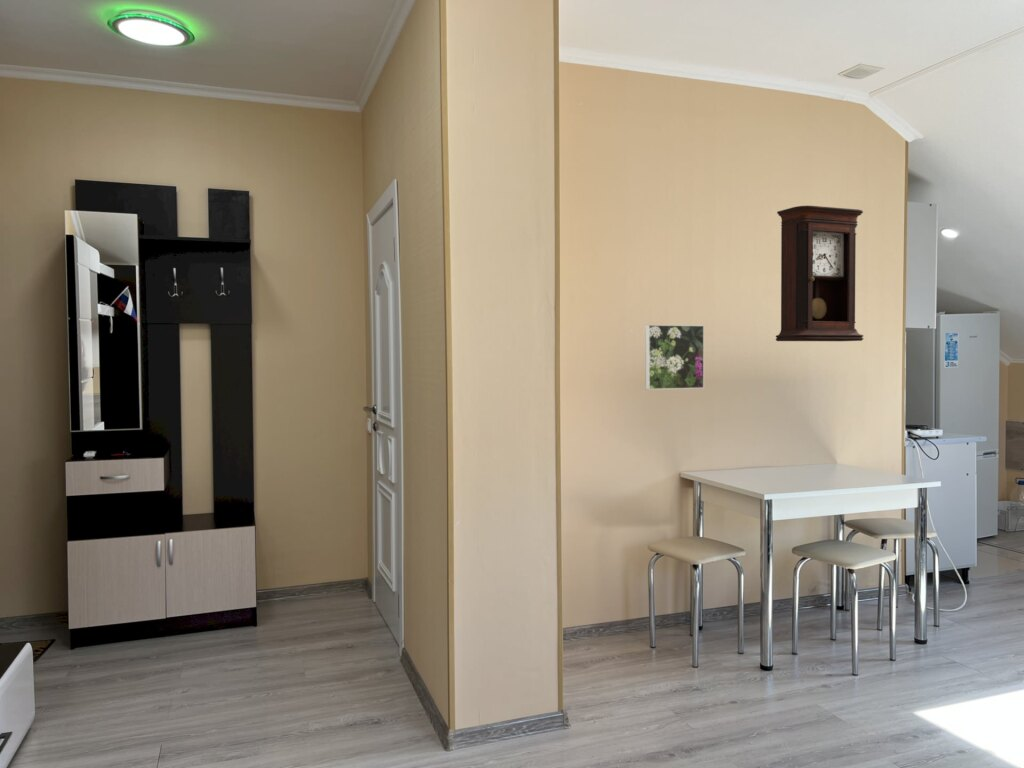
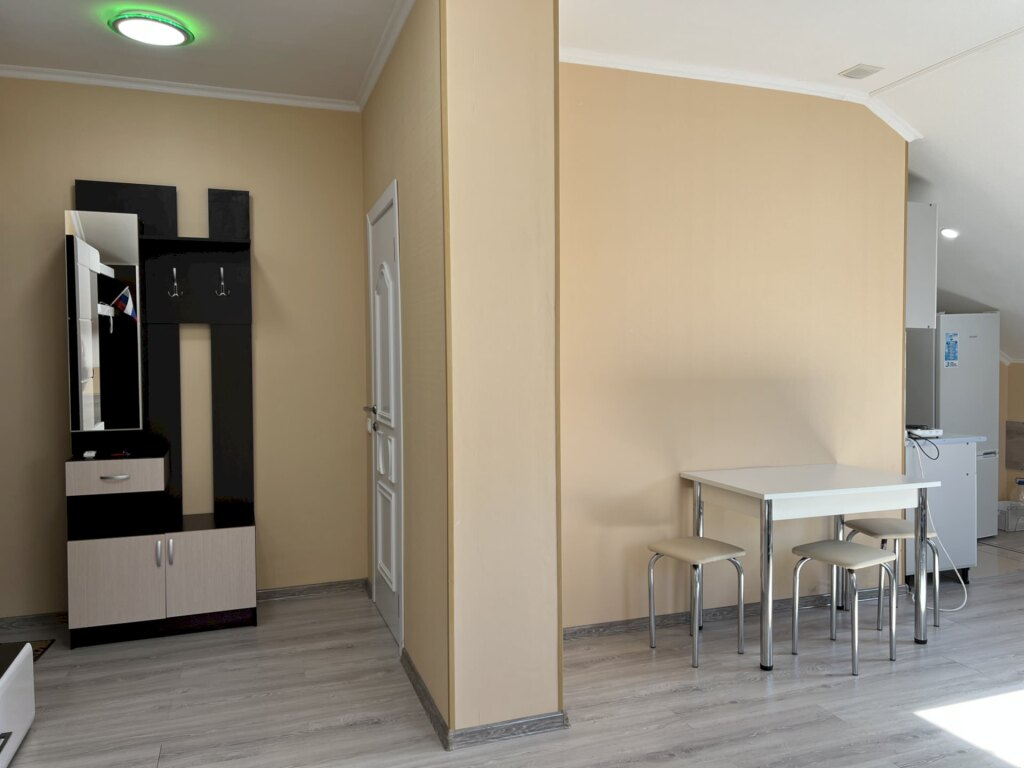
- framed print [644,324,705,391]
- pendulum clock [775,205,864,342]
